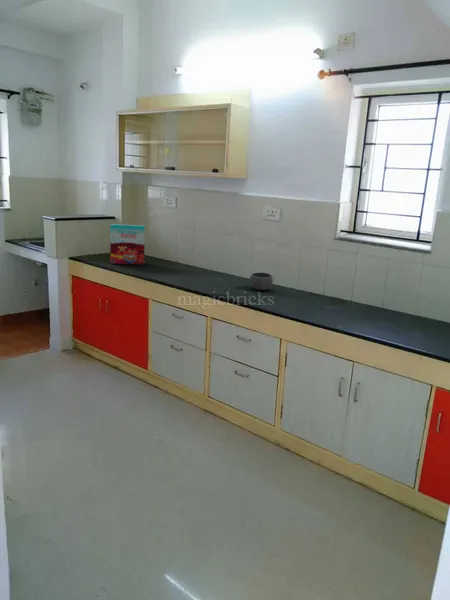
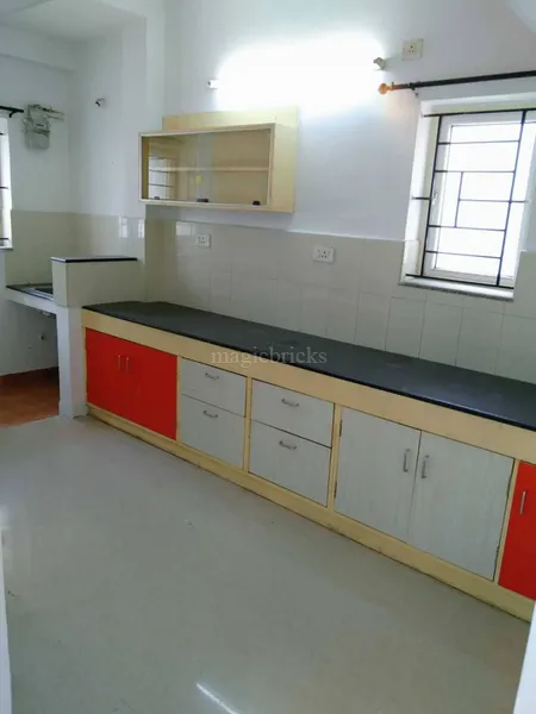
- bowl [249,272,274,291]
- cereal box [109,223,146,266]
